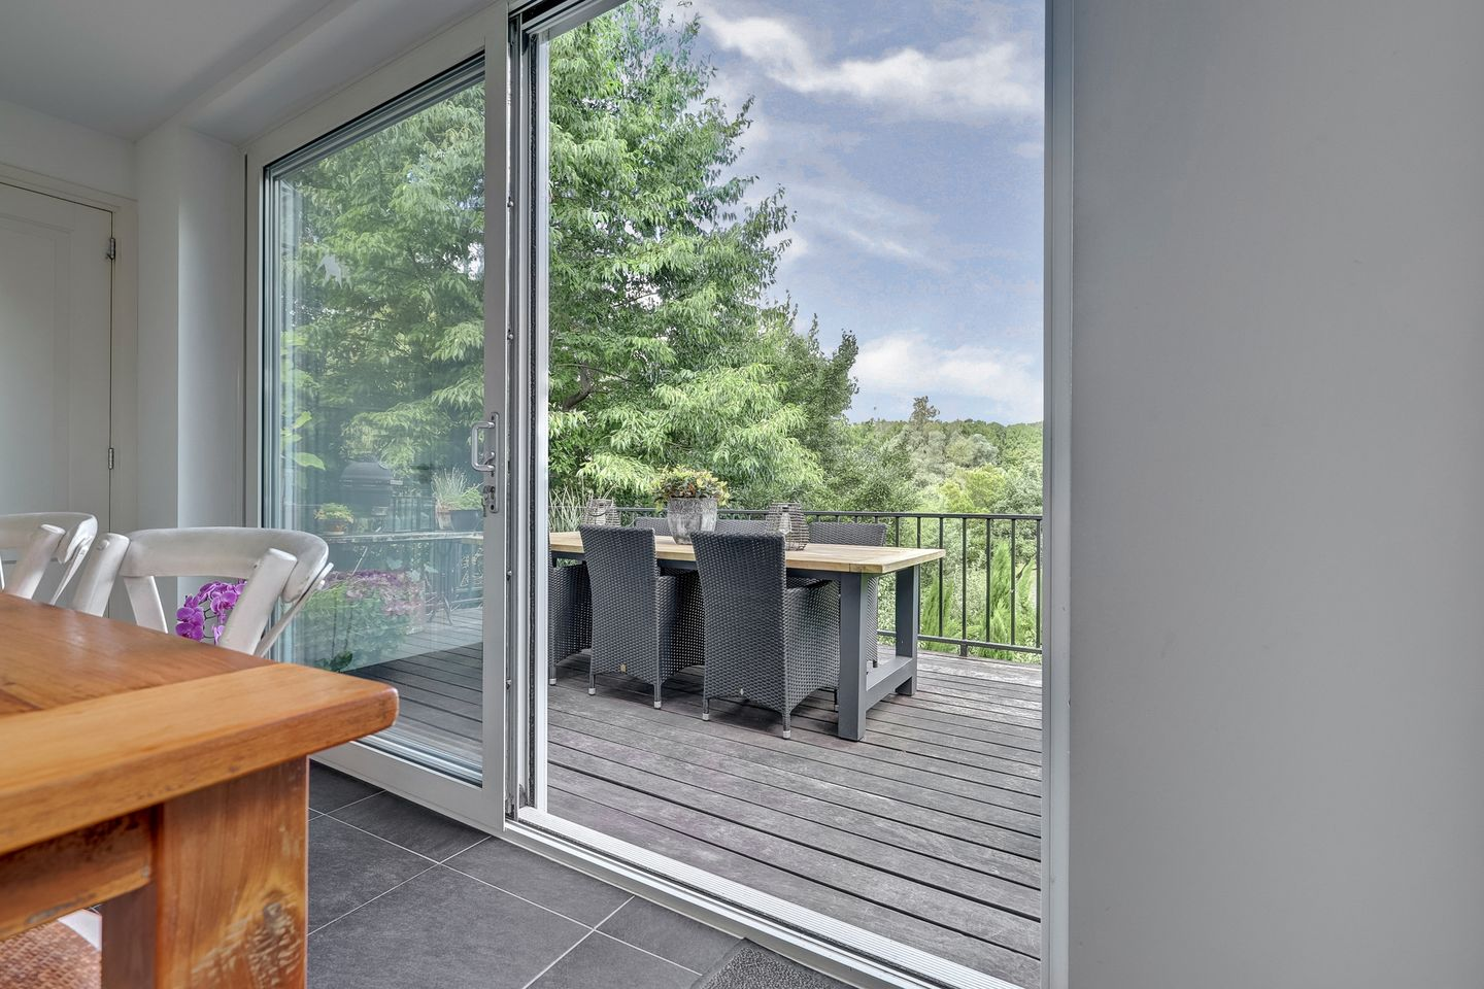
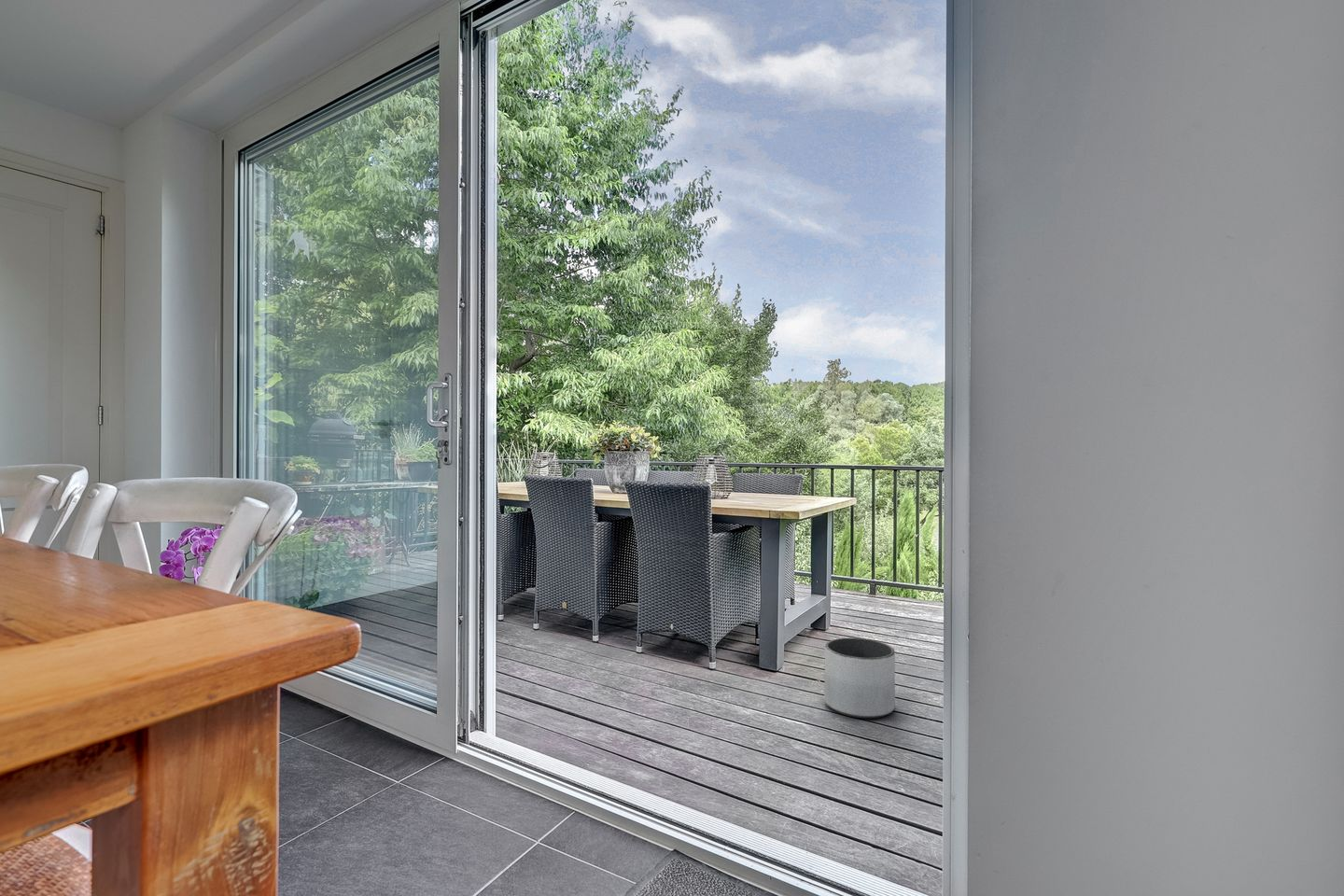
+ planter [823,637,896,720]
